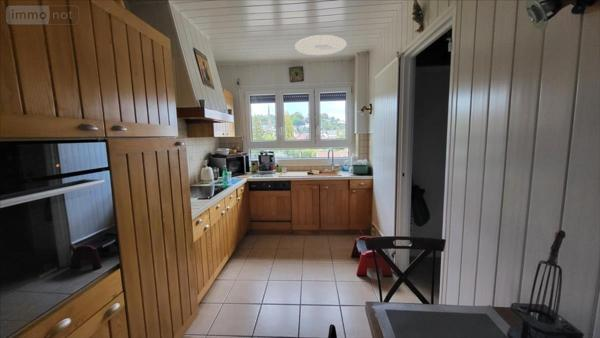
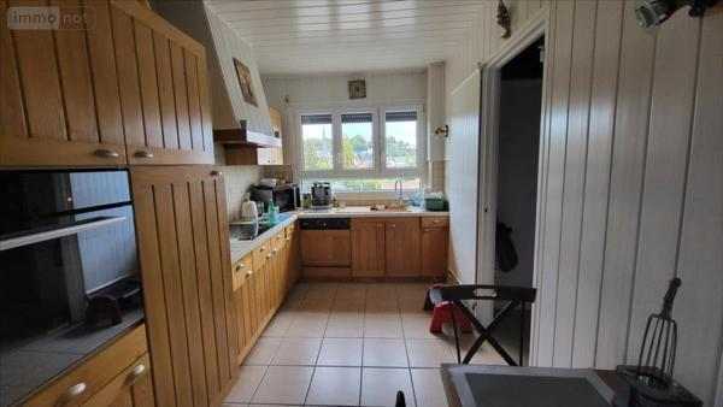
- ceiling light [294,34,348,56]
